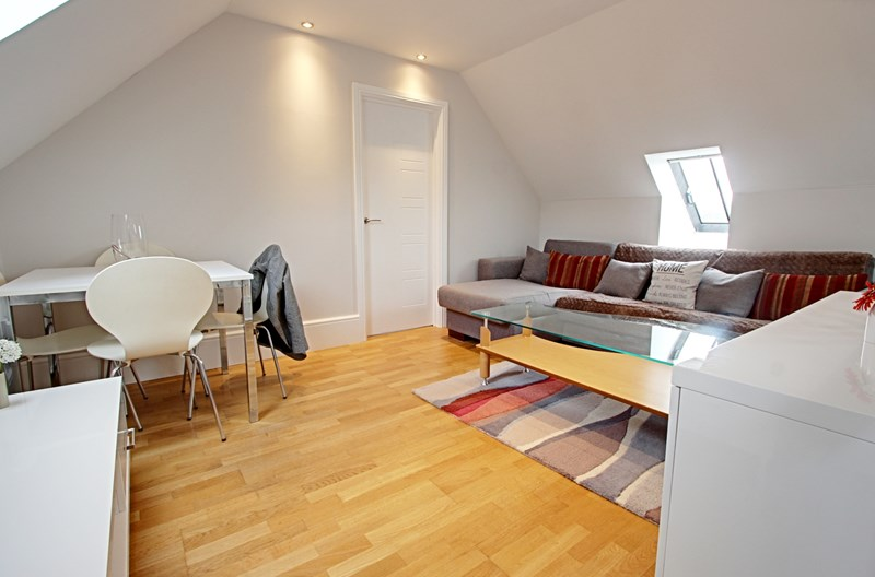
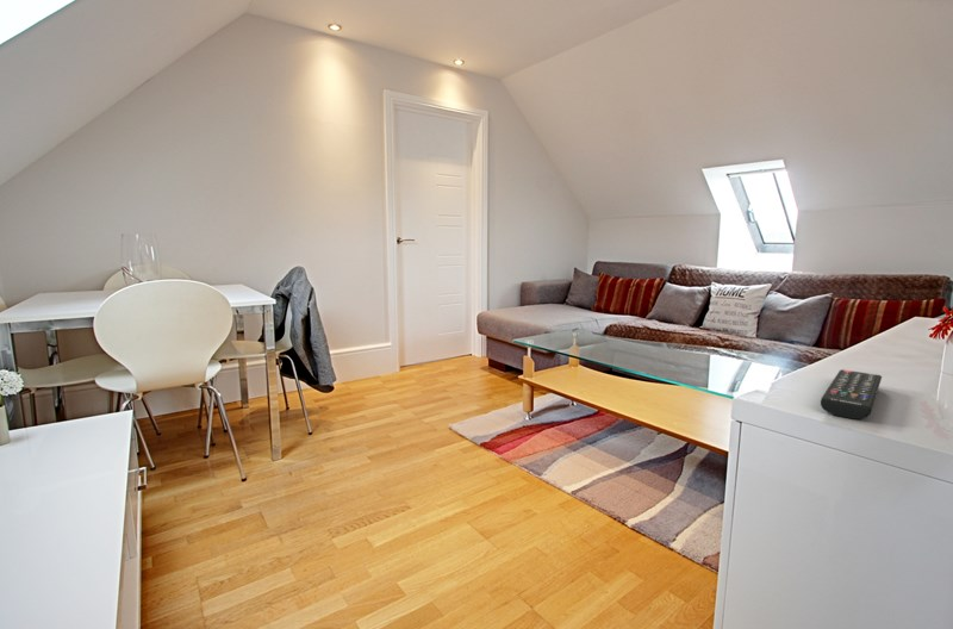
+ remote control [820,368,883,421]
